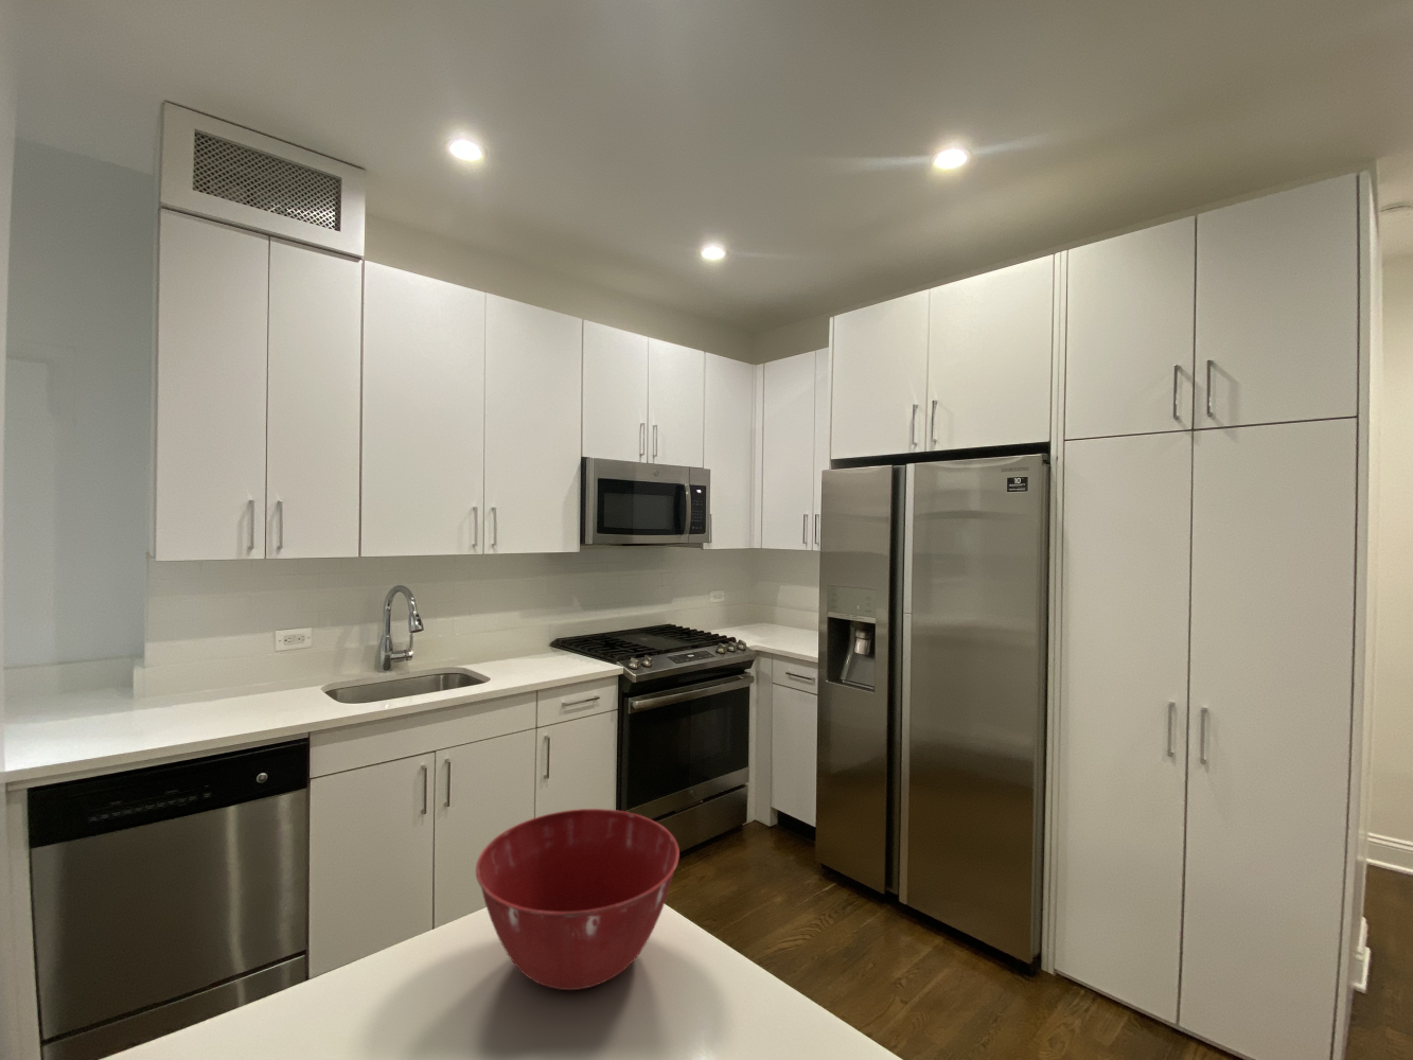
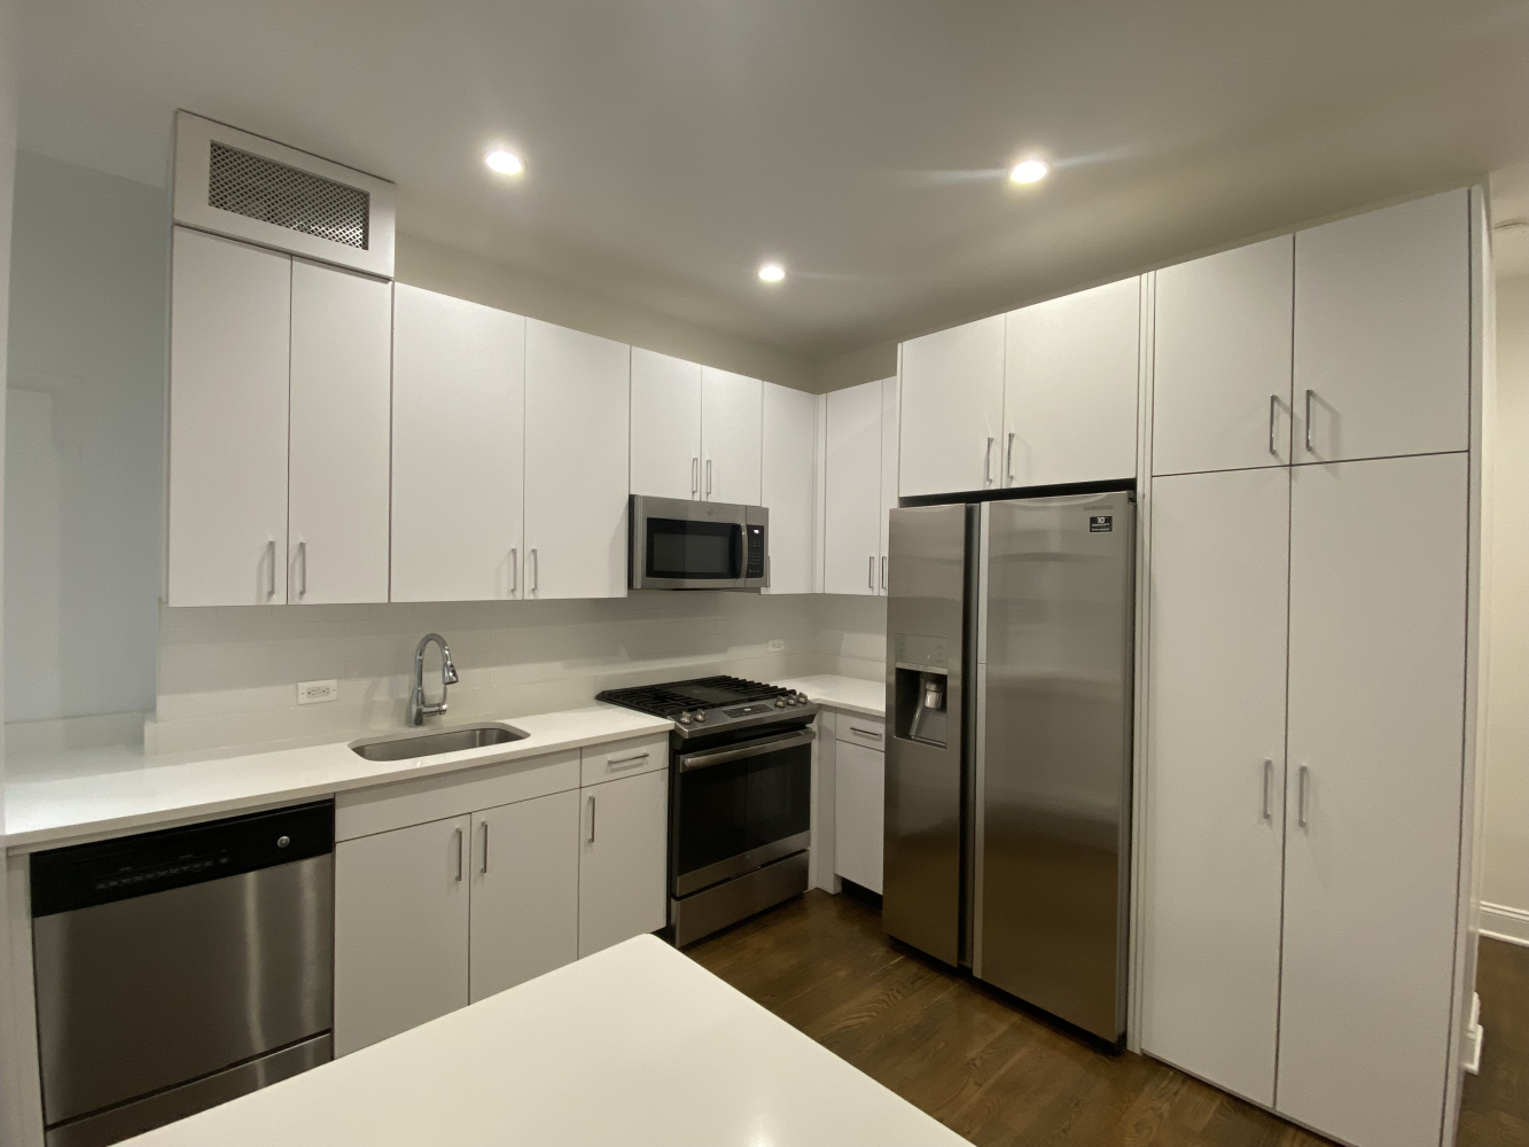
- mixing bowl [474,807,680,991]
